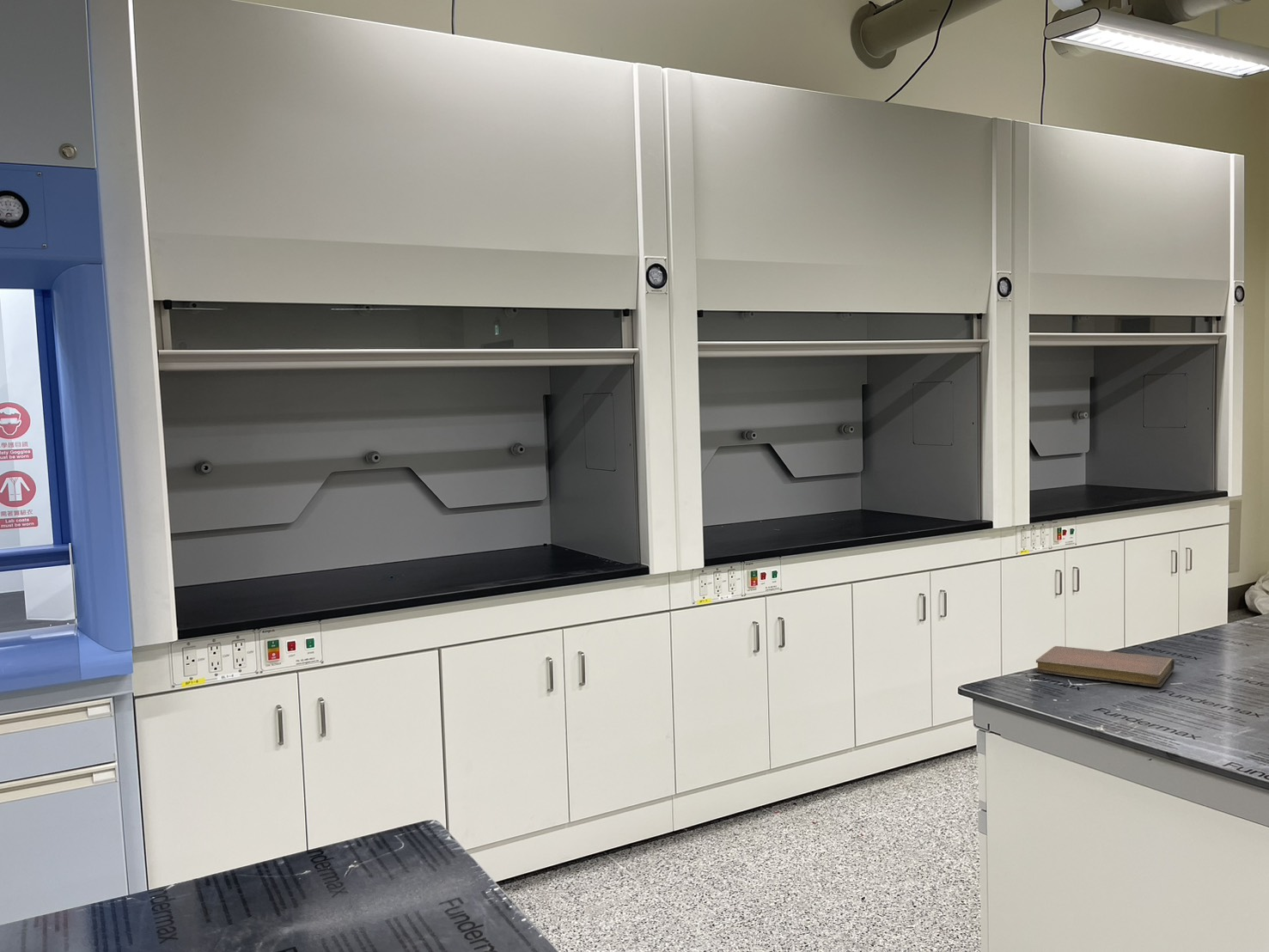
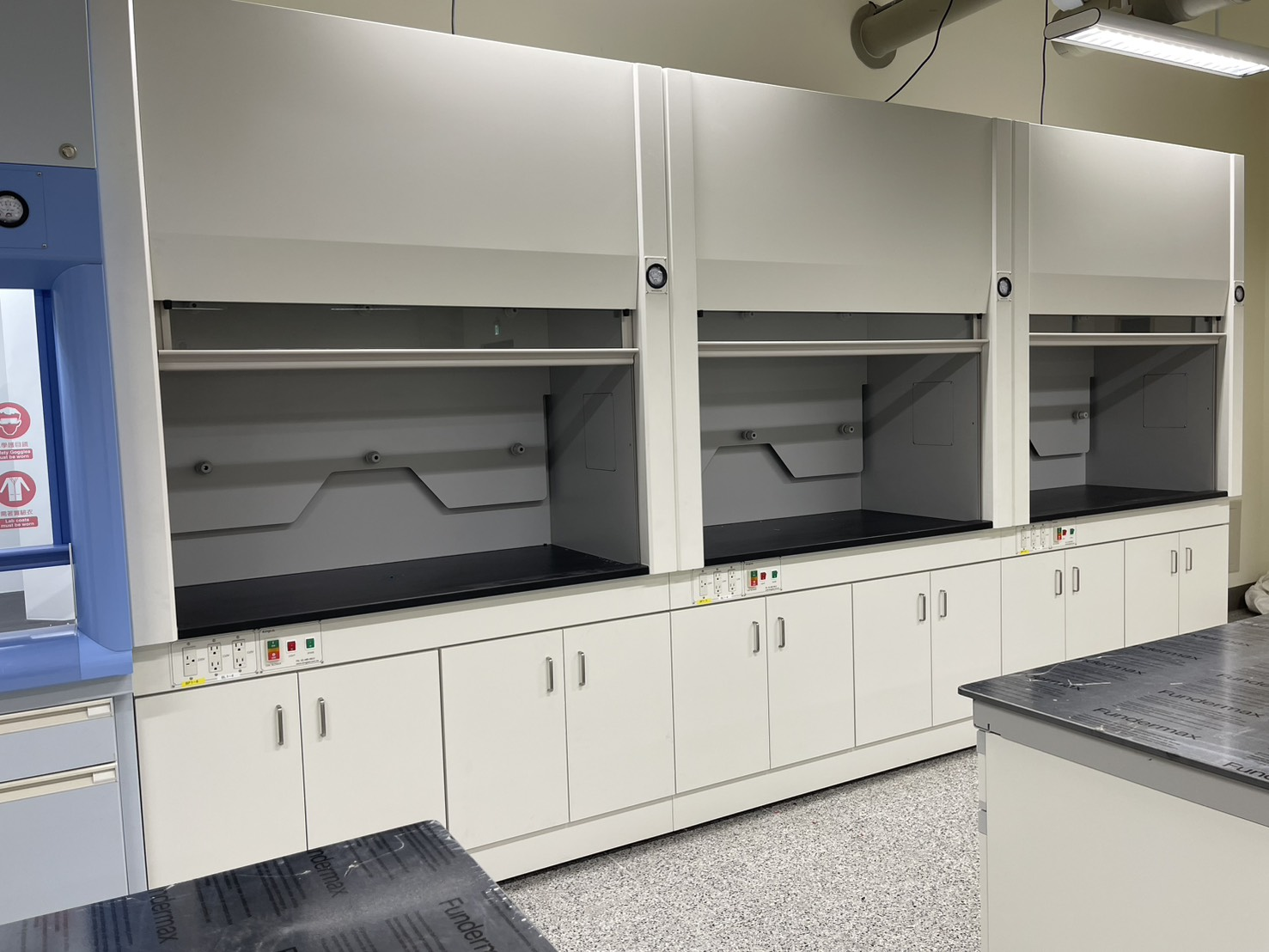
- notebook [1035,645,1175,688]
